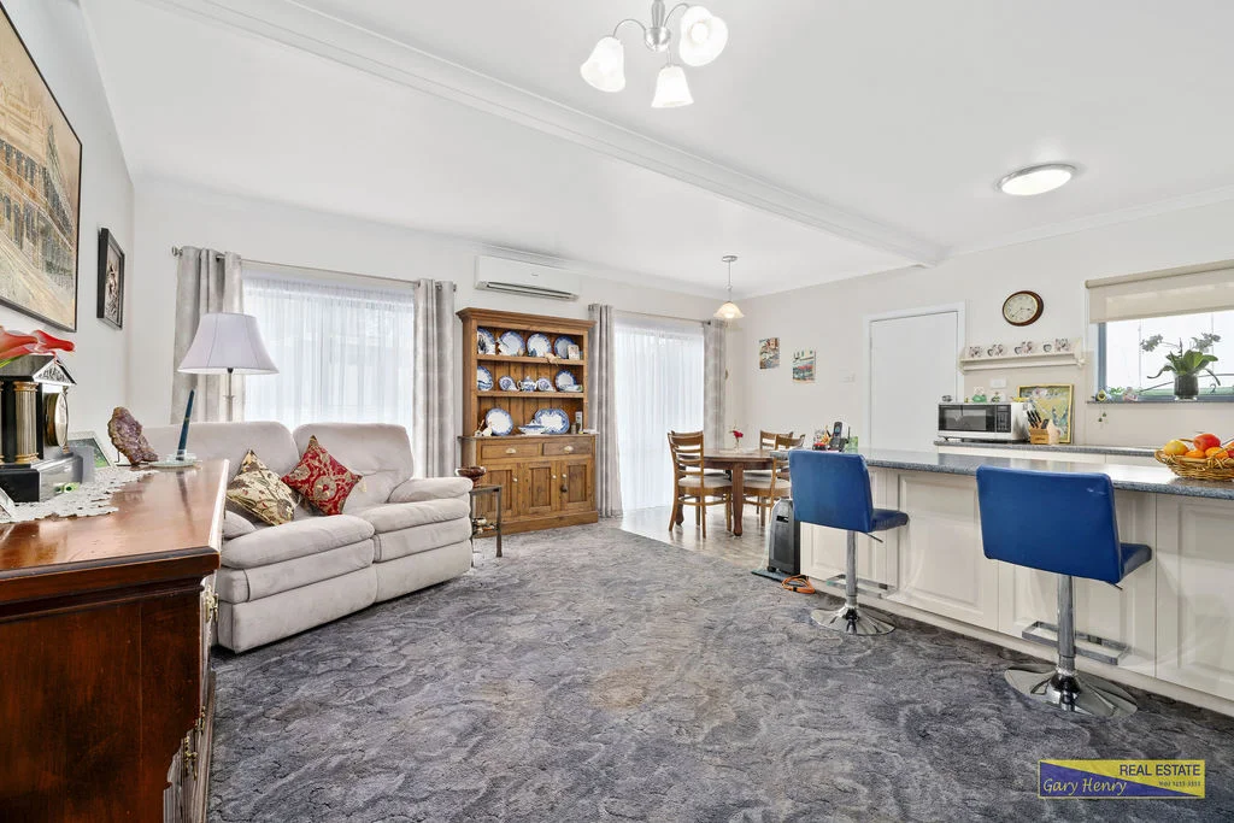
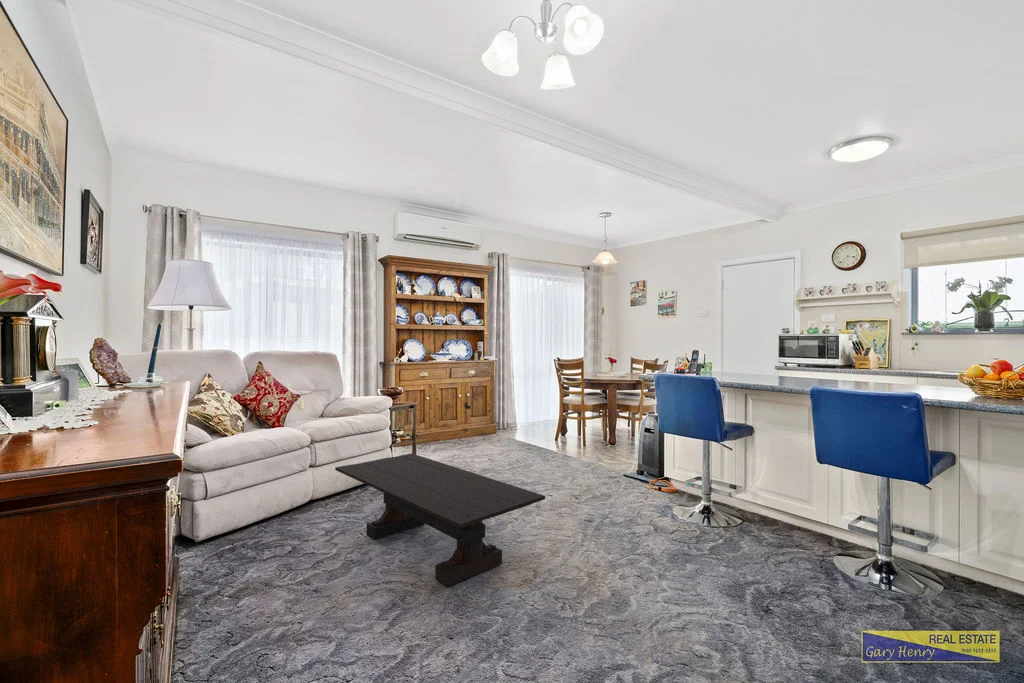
+ coffee table [334,452,546,588]
